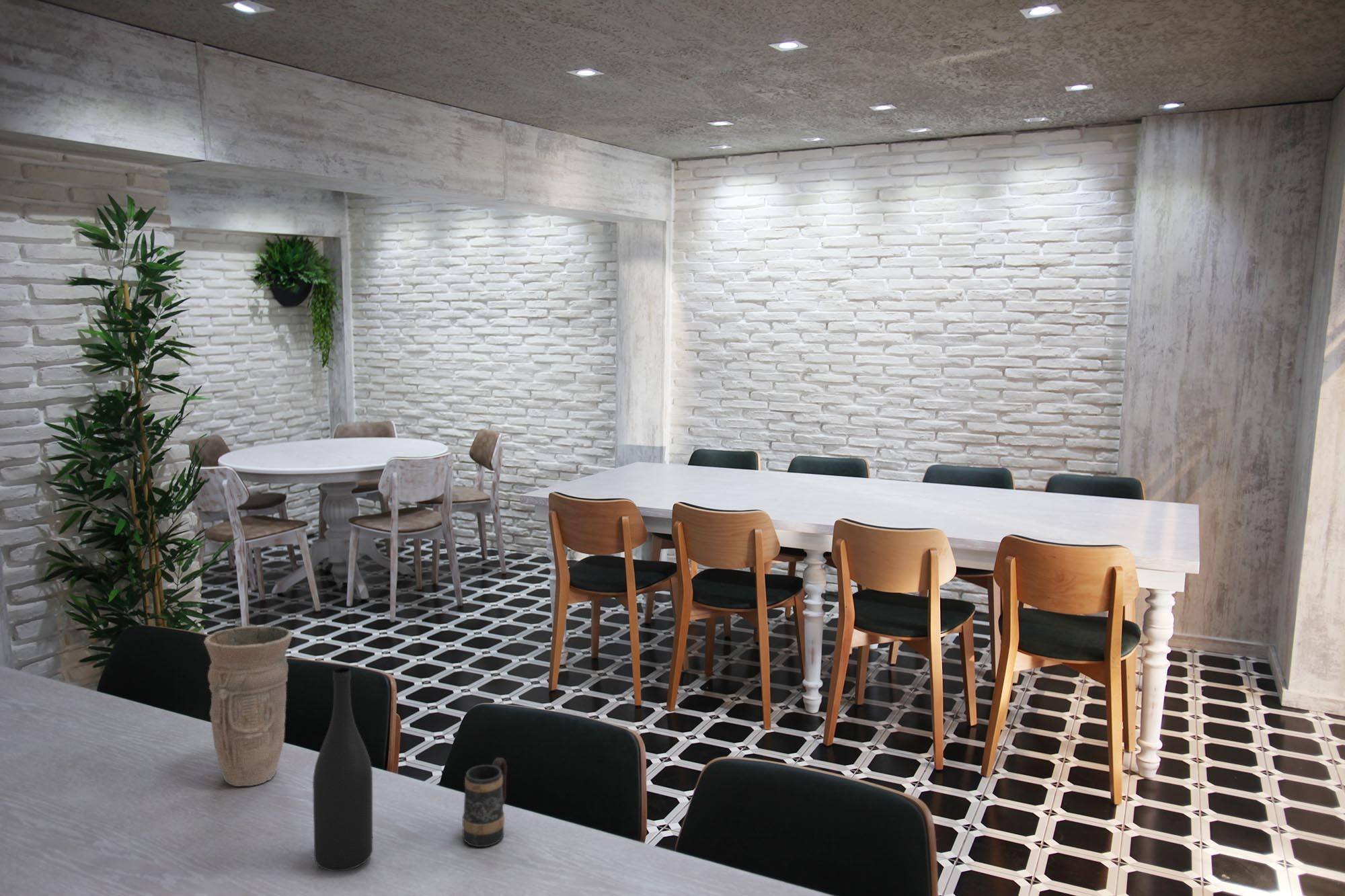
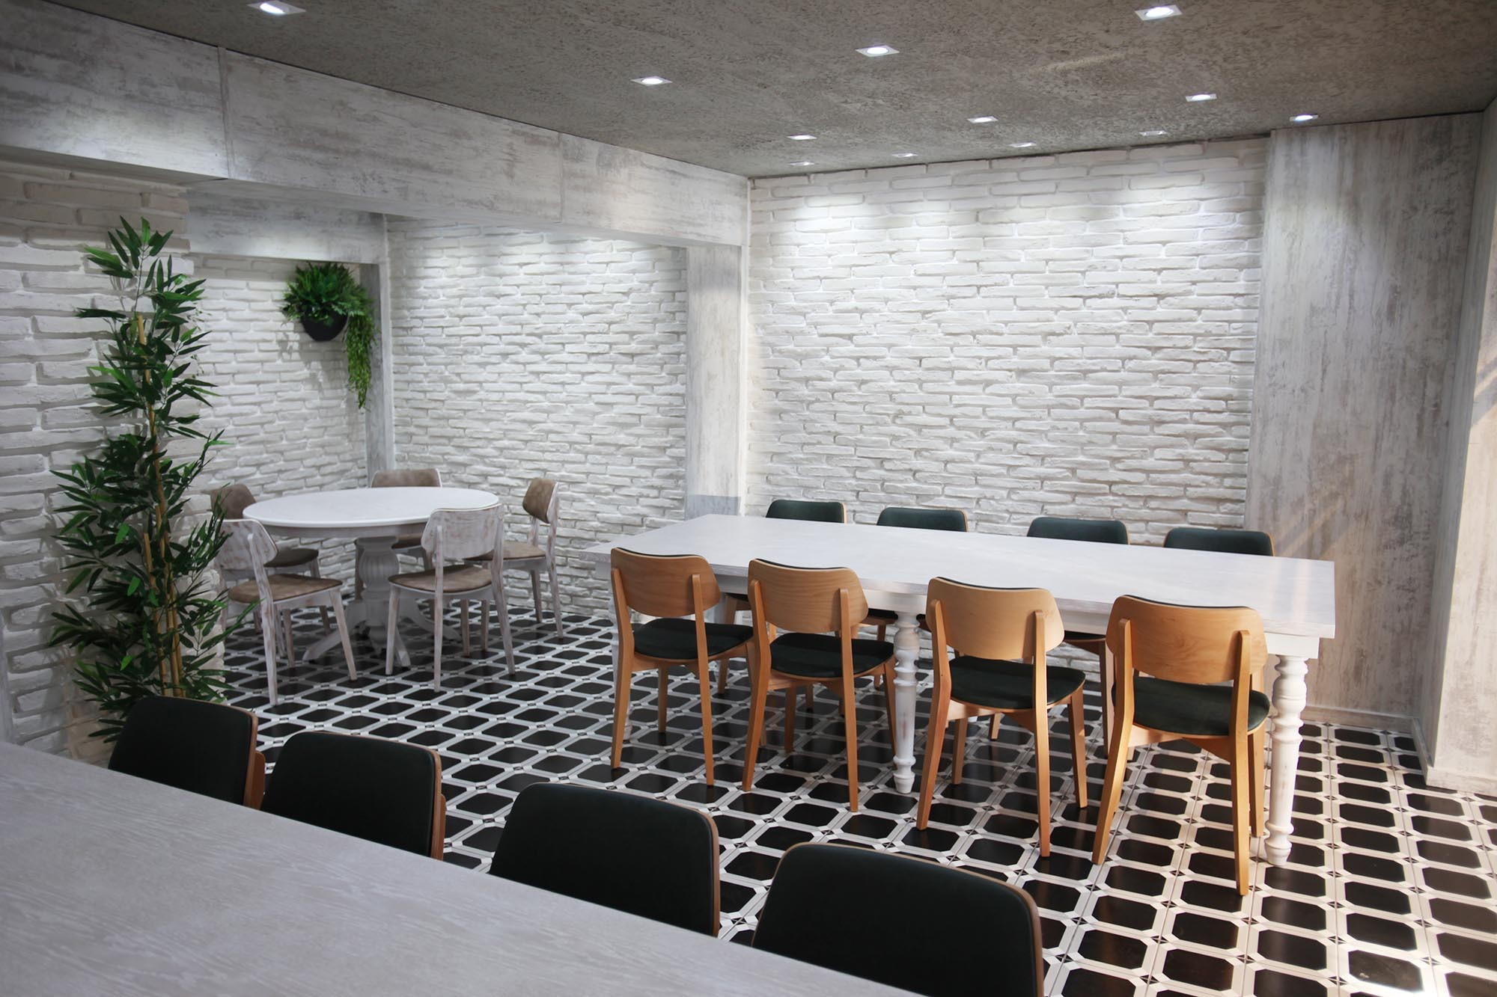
- vase [203,625,293,787]
- mug [461,757,508,848]
- wine bottle [312,667,373,872]
